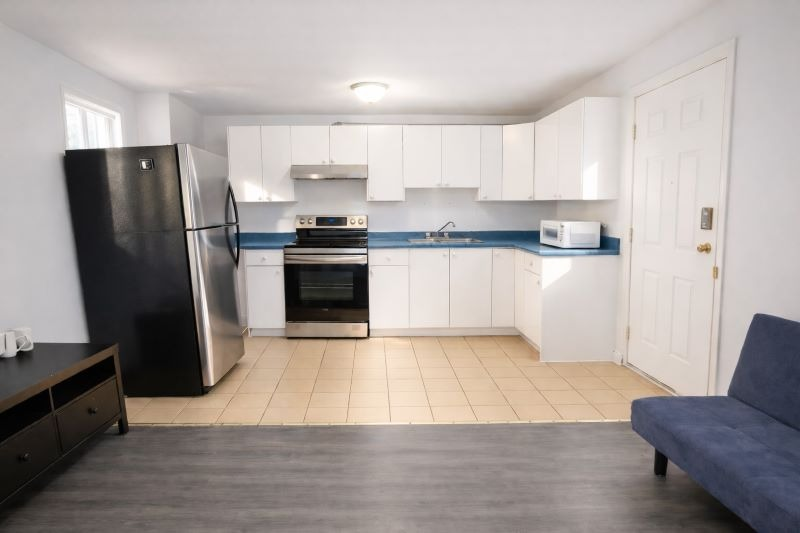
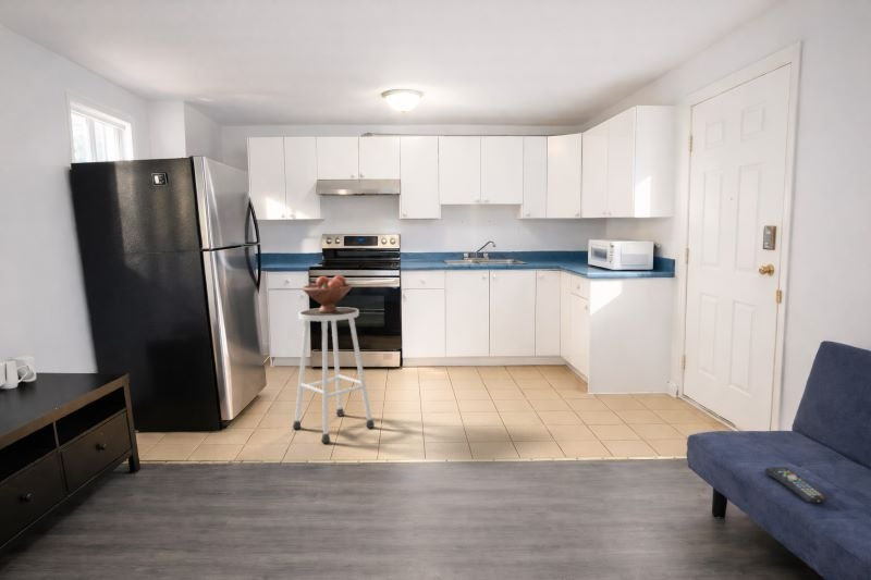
+ stool [292,307,376,444]
+ fruit bowl [302,274,353,313]
+ remote control [764,466,830,504]
